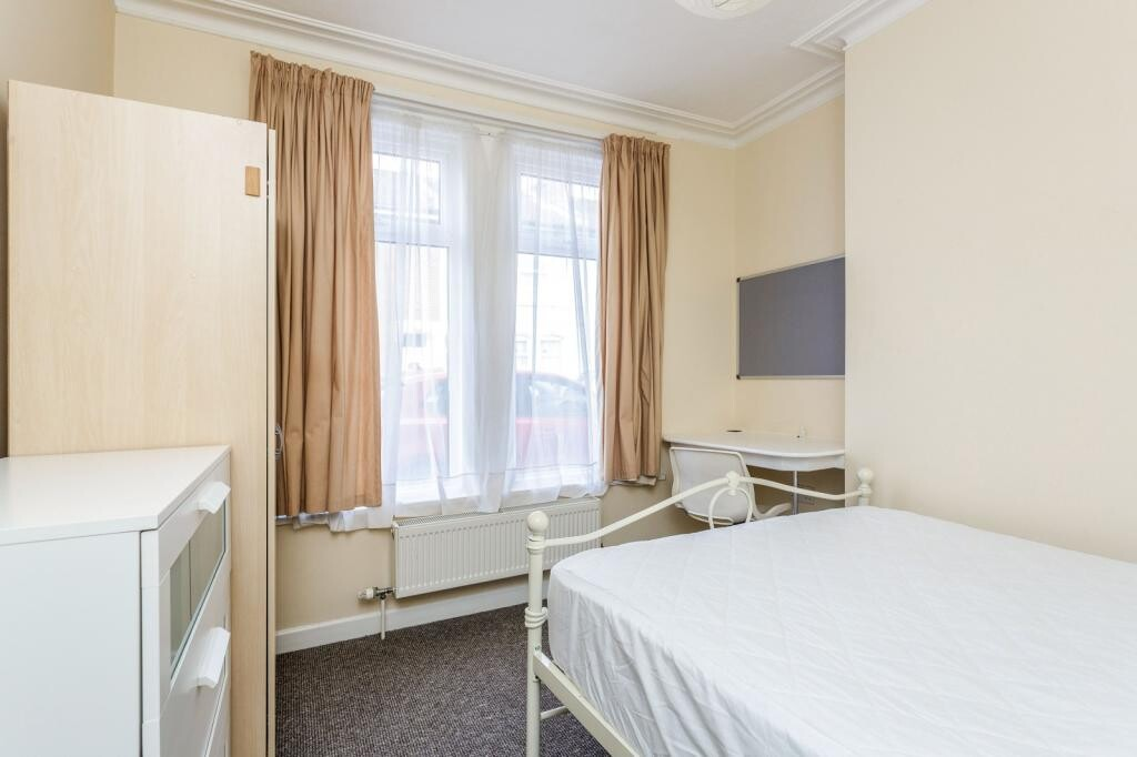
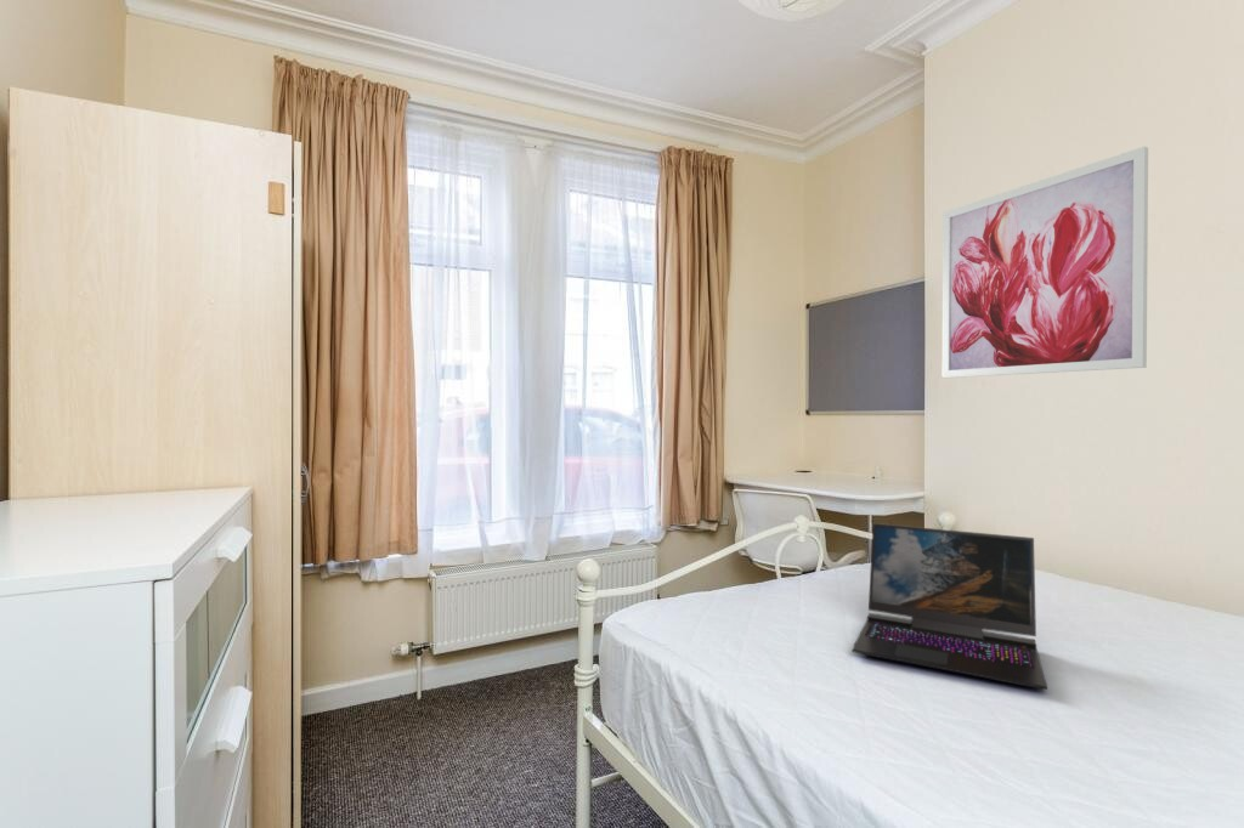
+ wall art [940,146,1149,379]
+ laptop [850,522,1048,691]
